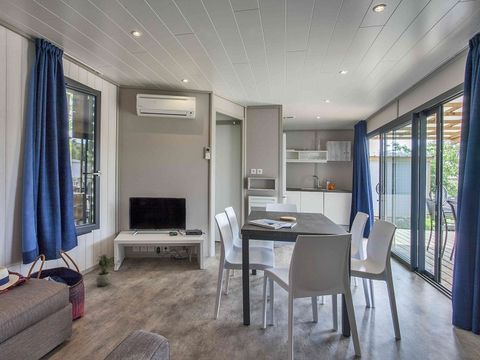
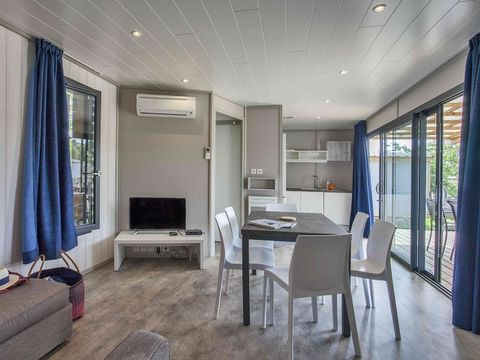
- potted plant [95,253,121,288]
